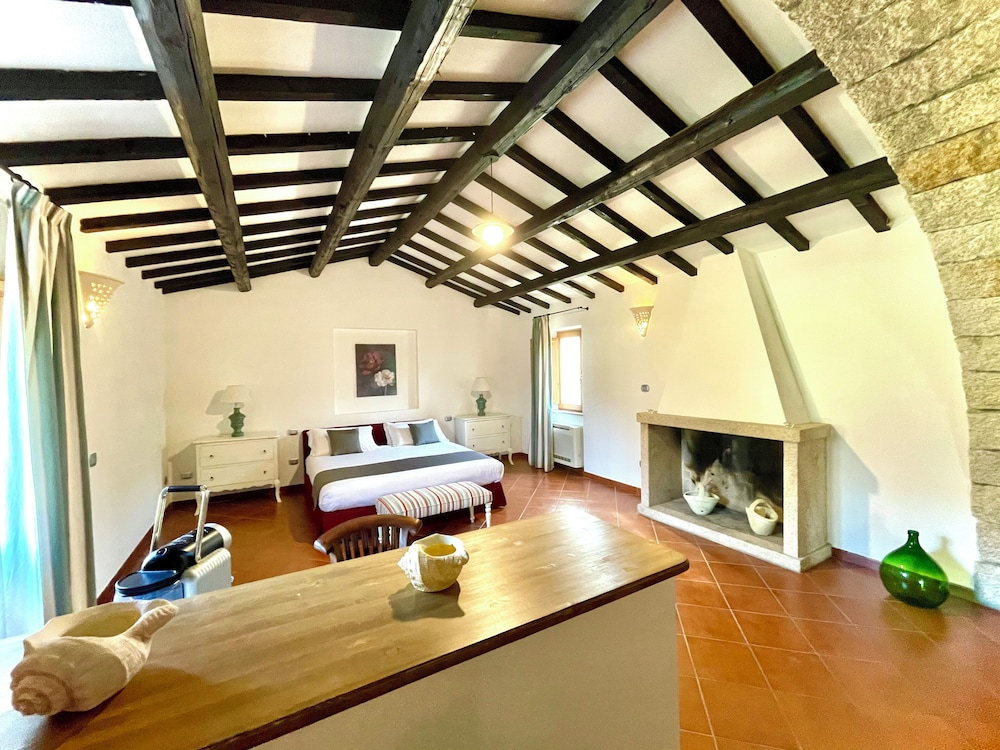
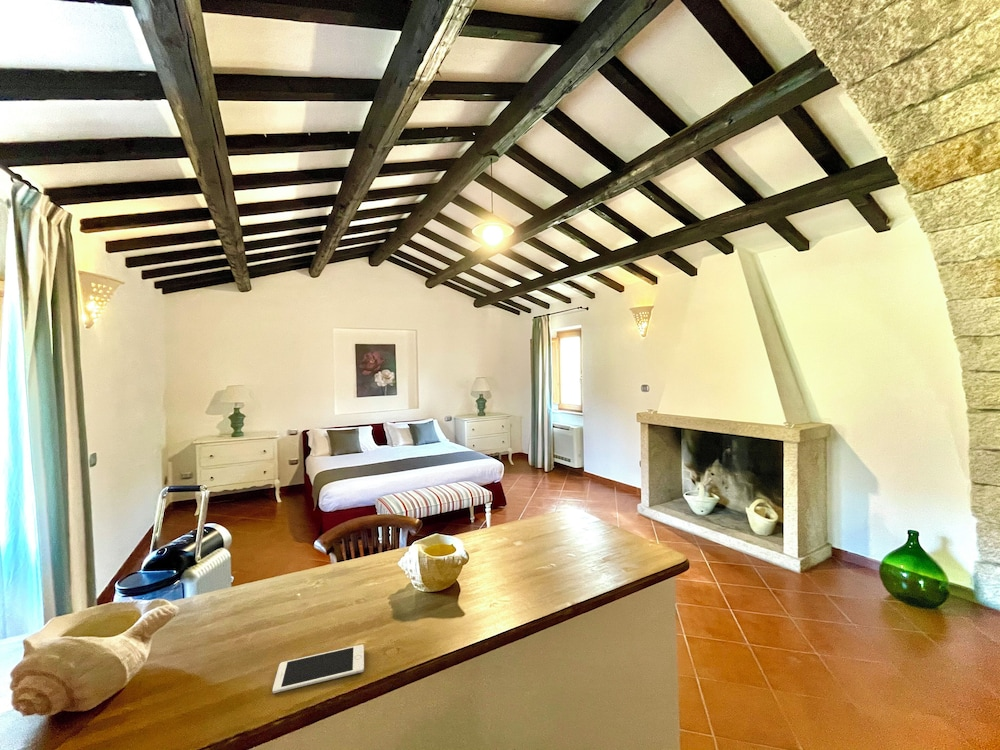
+ cell phone [272,644,365,694]
